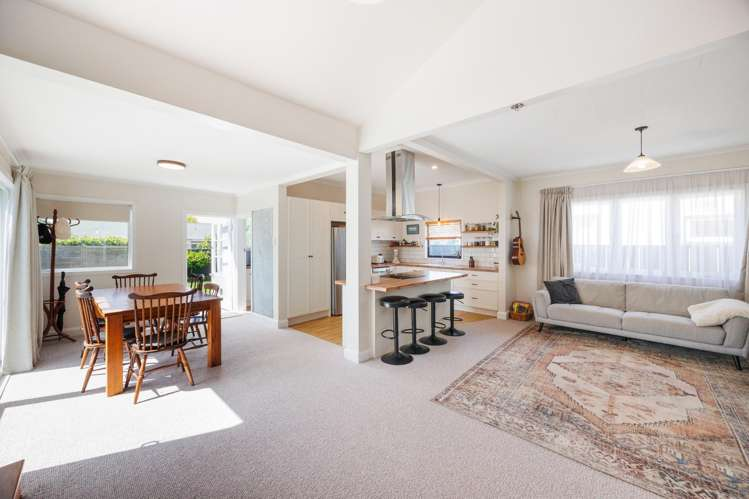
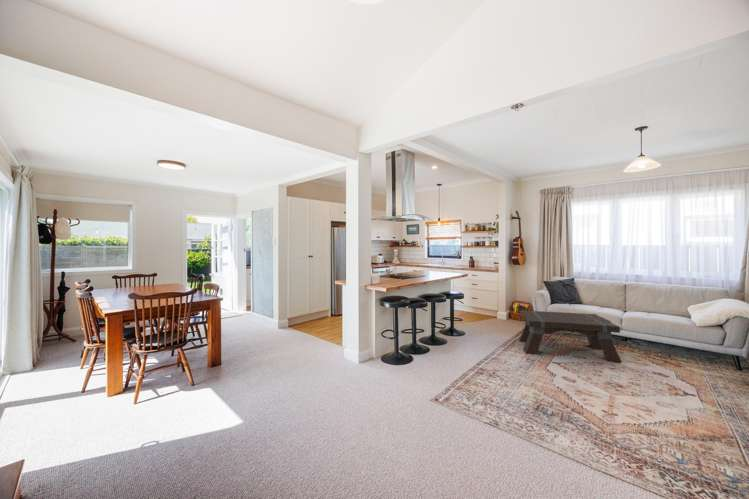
+ coffee table [518,309,623,363]
